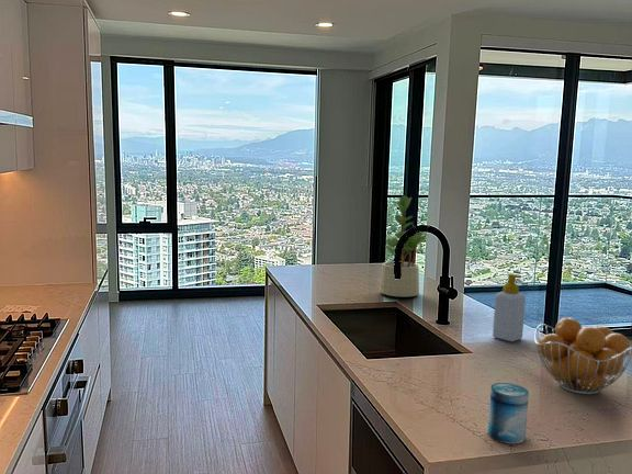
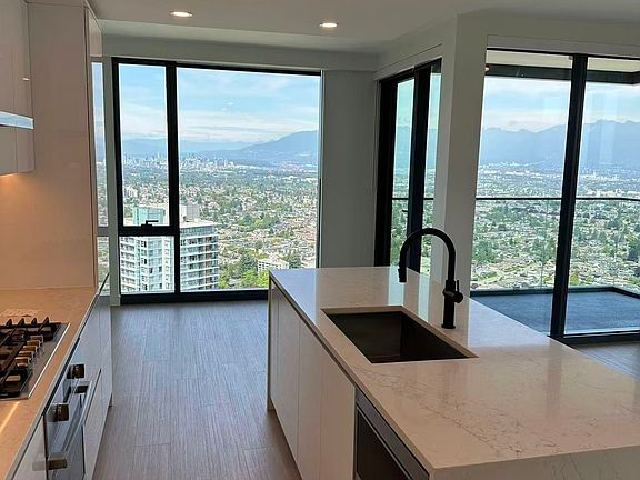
- fruit basket [533,316,632,396]
- beverage can [487,382,530,444]
- potted plant [379,194,431,298]
- soap bottle [492,273,527,342]
